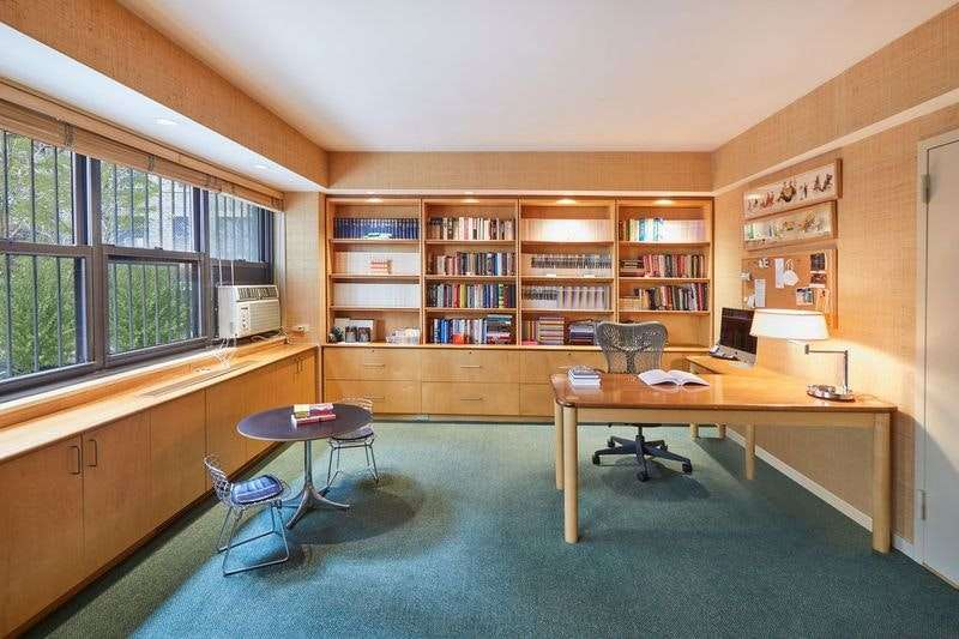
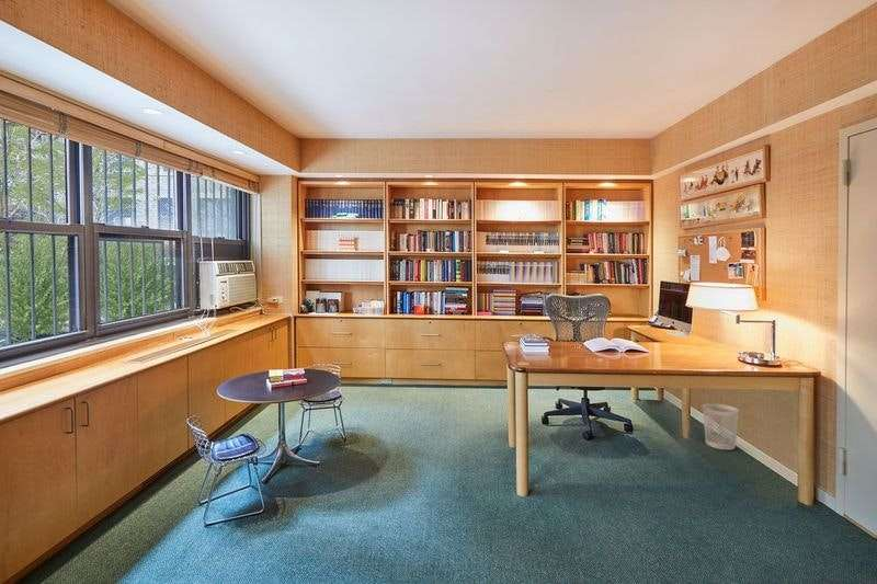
+ wastebasket [702,402,740,451]
